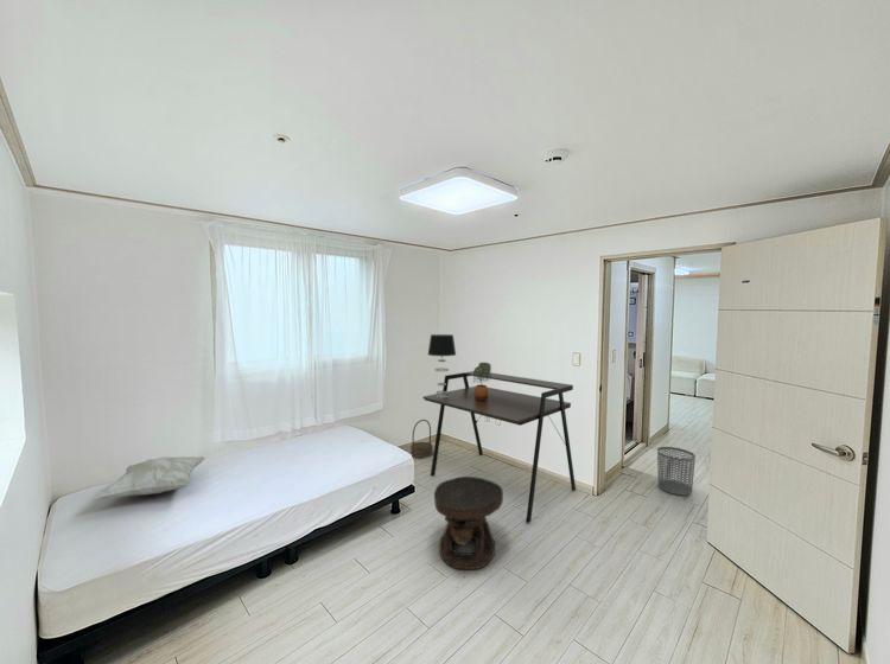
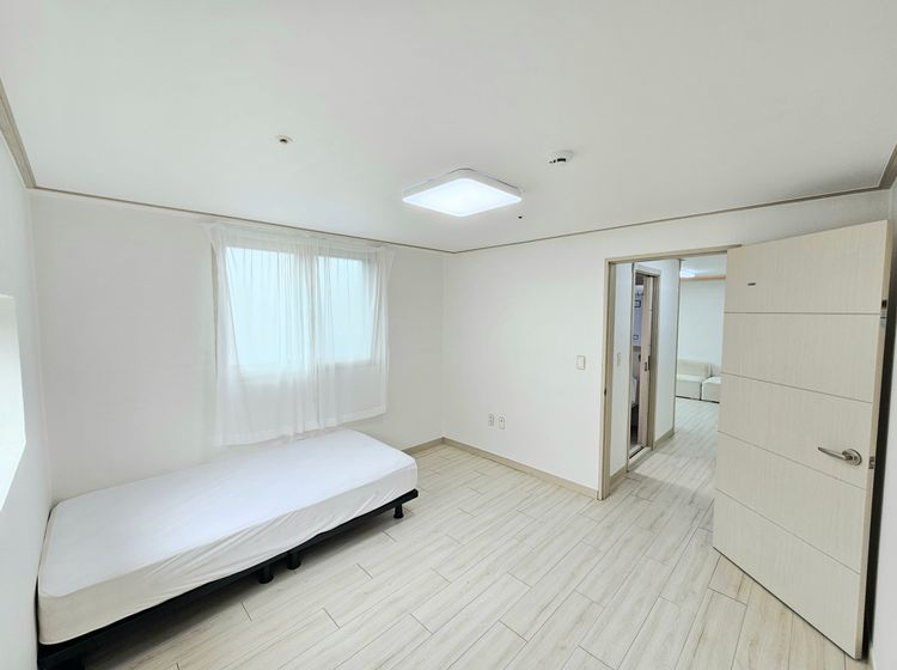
- desk [422,370,577,524]
- potted plant [472,362,492,401]
- table lamp [427,333,457,398]
- decorative pillow [94,455,206,499]
- side table [433,475,504,570]
- basket [409,419,434,459]
- waste bin [656,446,697,497]
